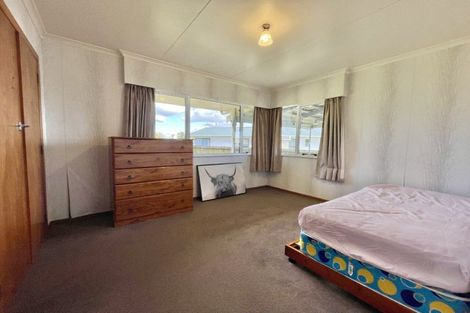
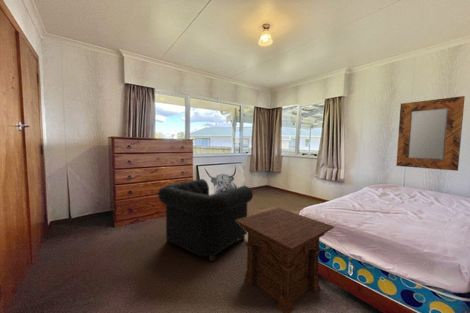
+ armchair [157,178,254,262]
+ side table [236,207,335,313]
+ home mirror [395,95,466,172]
